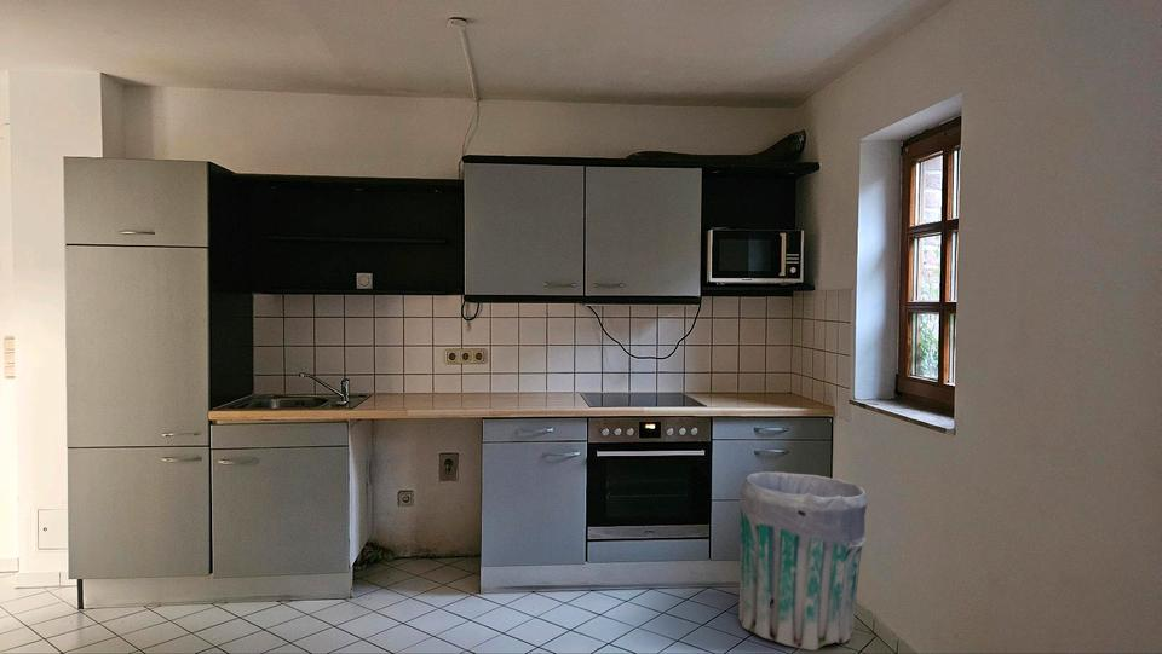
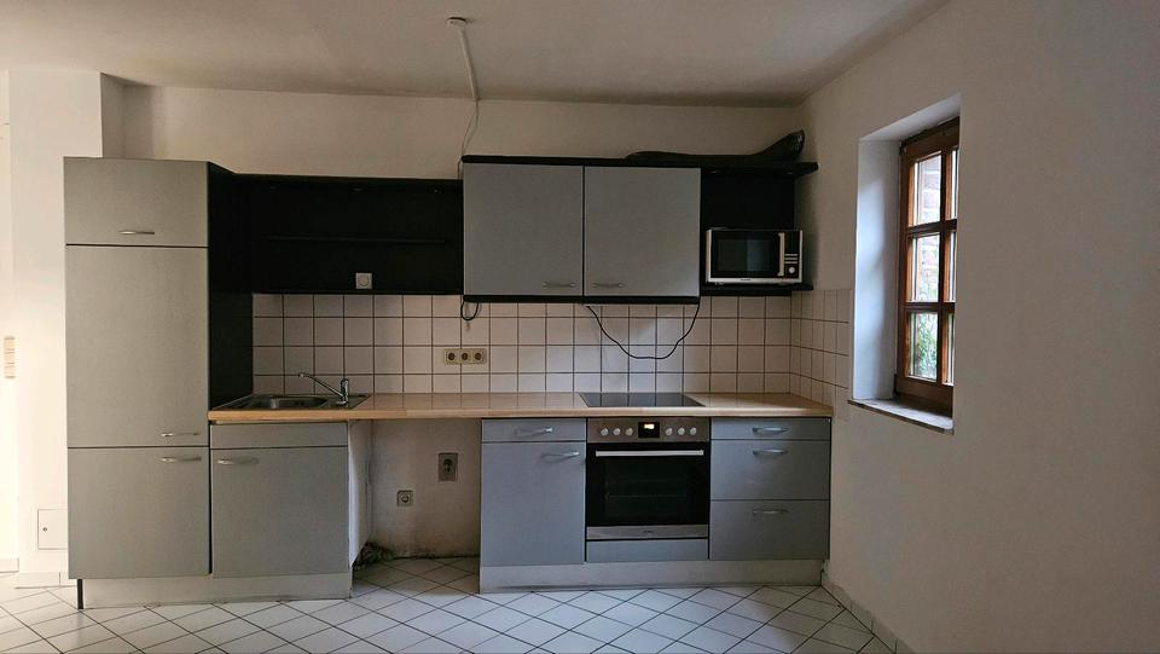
- trash can [738,471,869,652]
